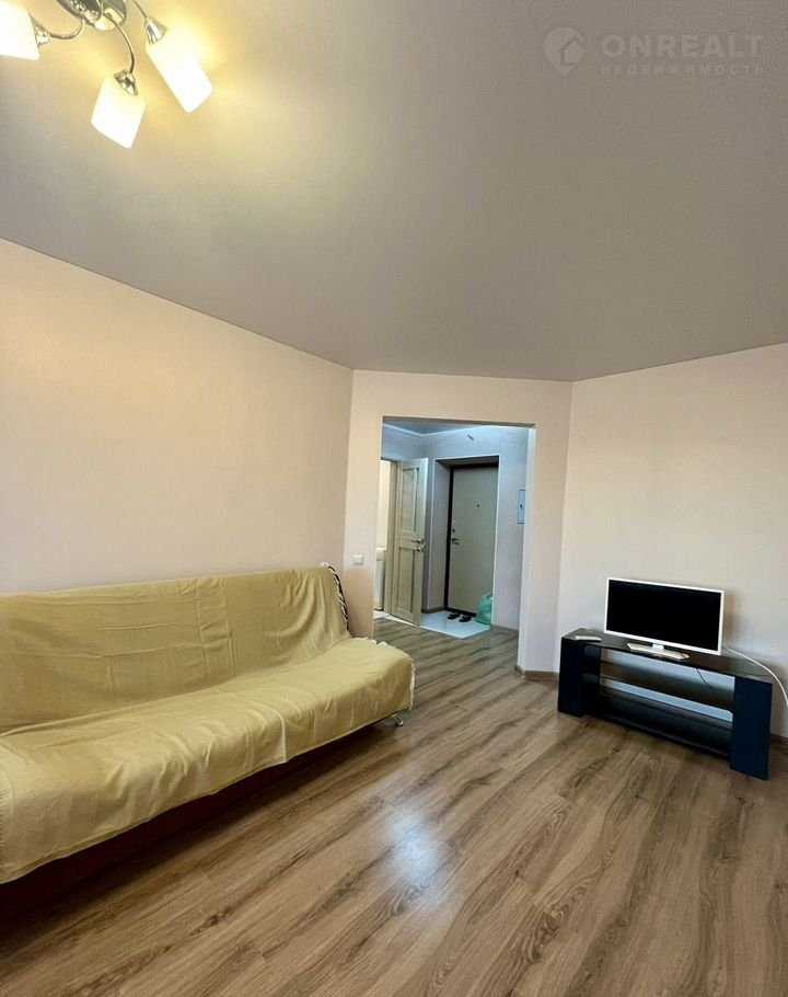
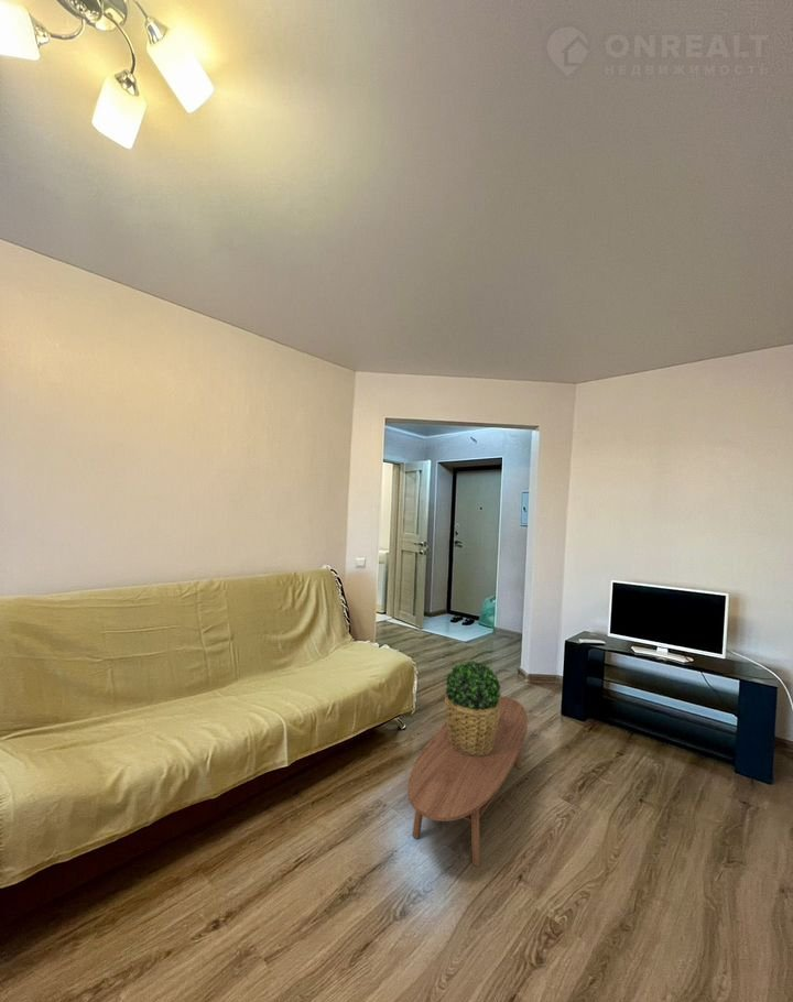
+ potted plant [444,660,502,756]
+ coffee table [406,695,529,868]
